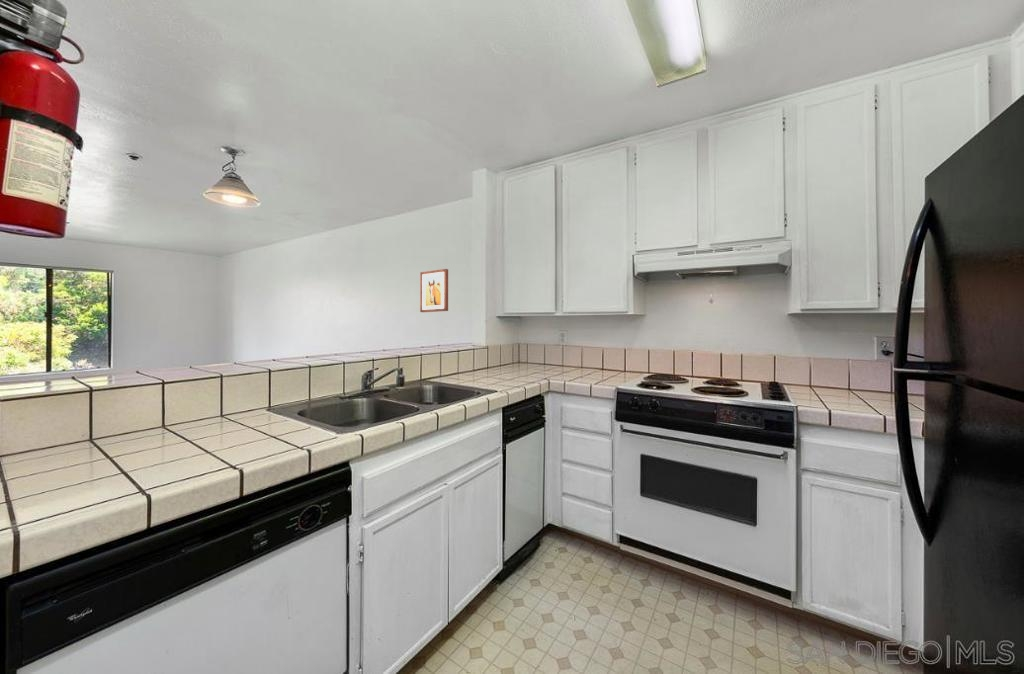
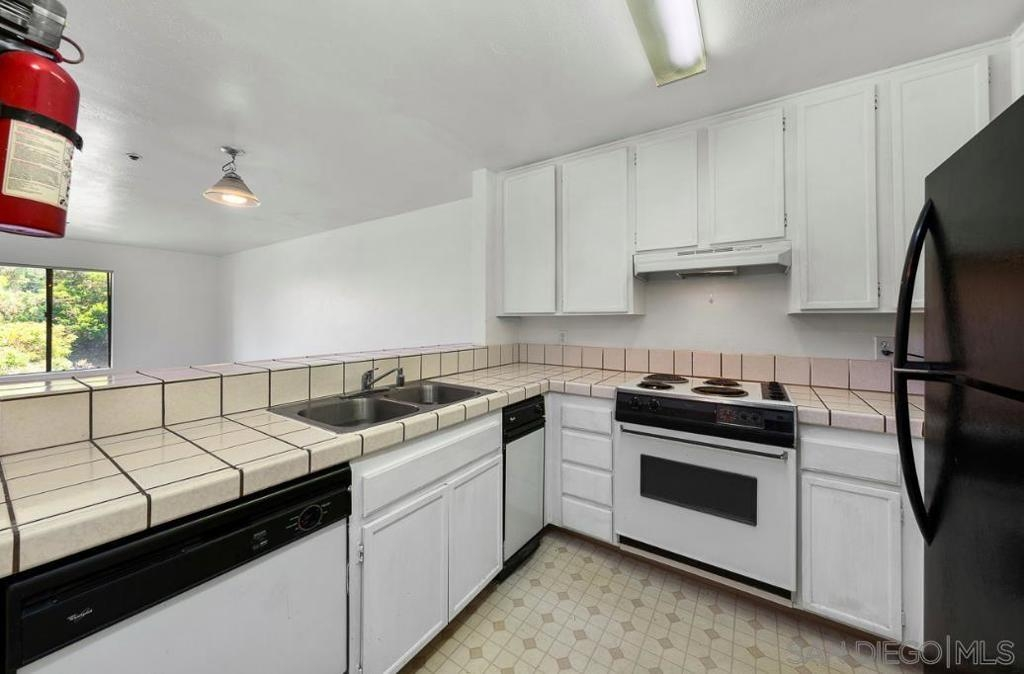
- wall art [419,268,449,313]
